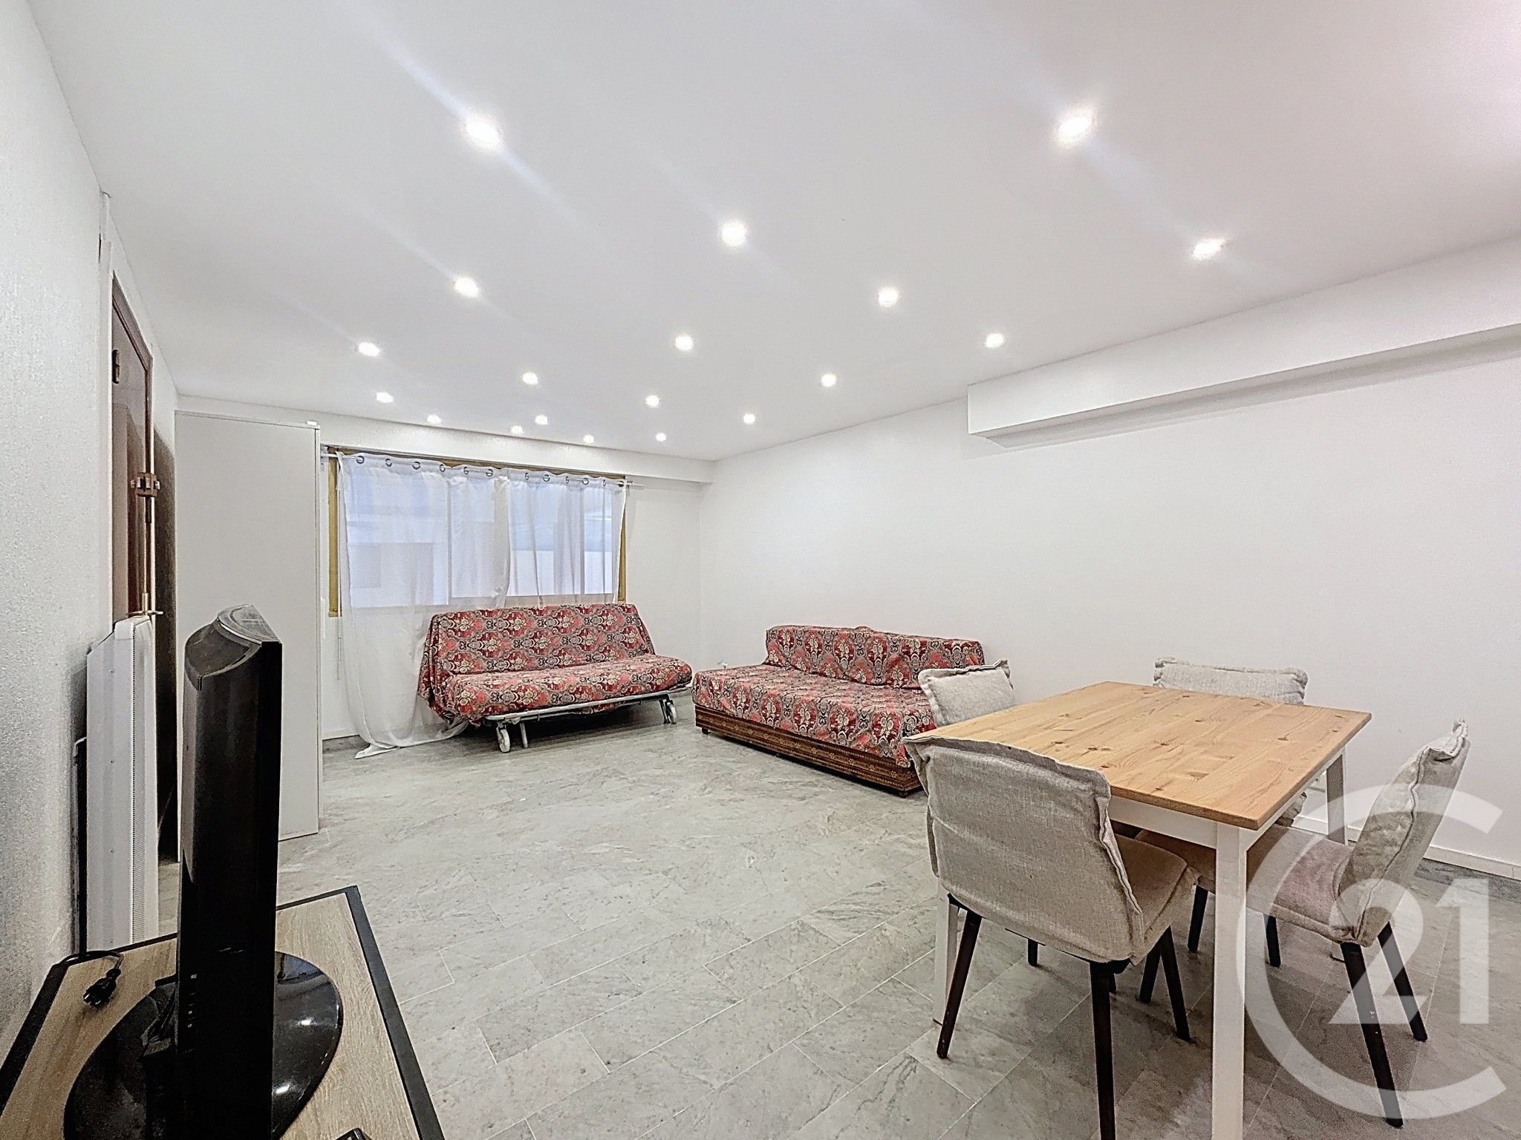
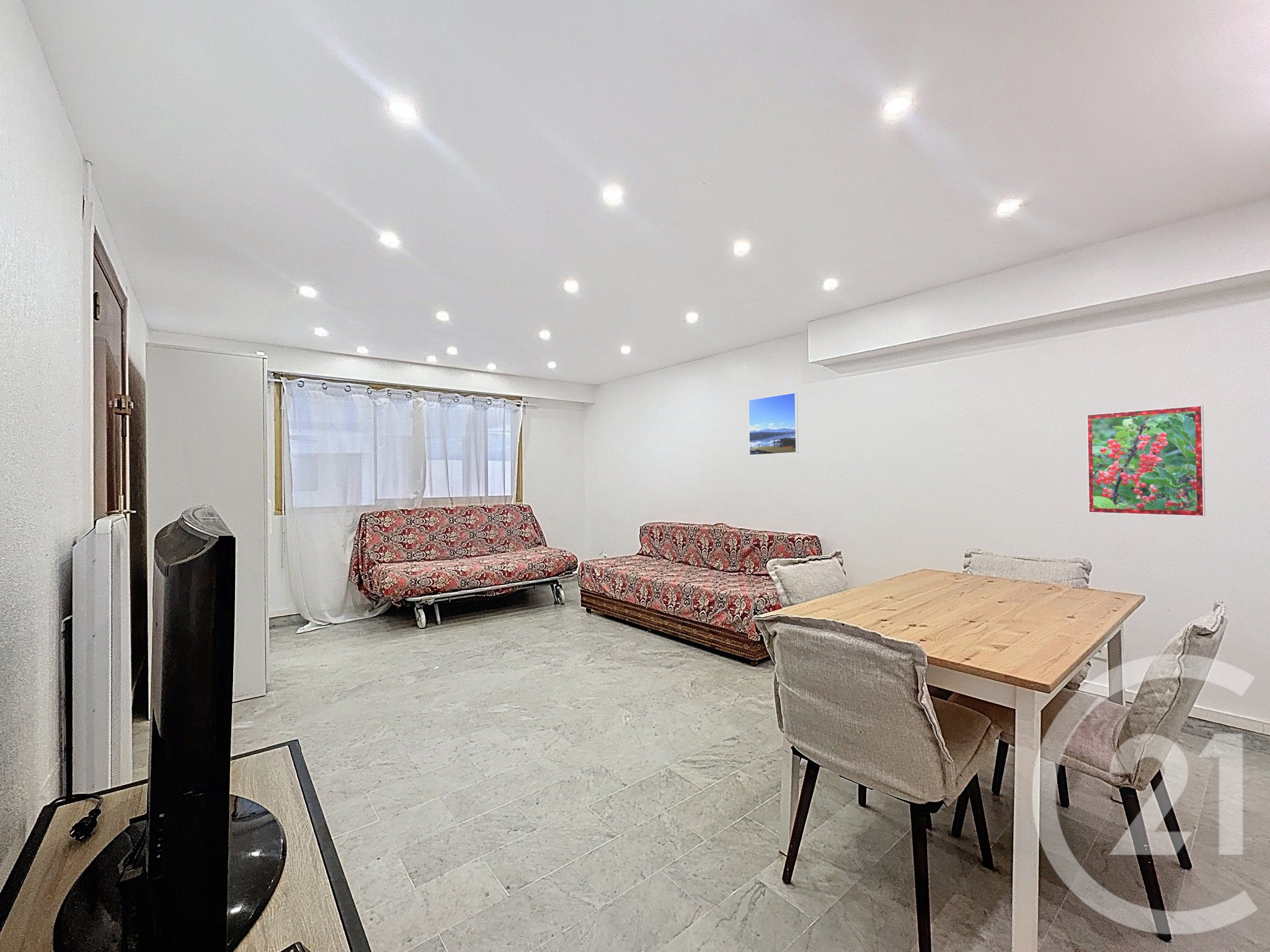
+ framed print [748,392,799,456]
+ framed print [1086,405,1206,517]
